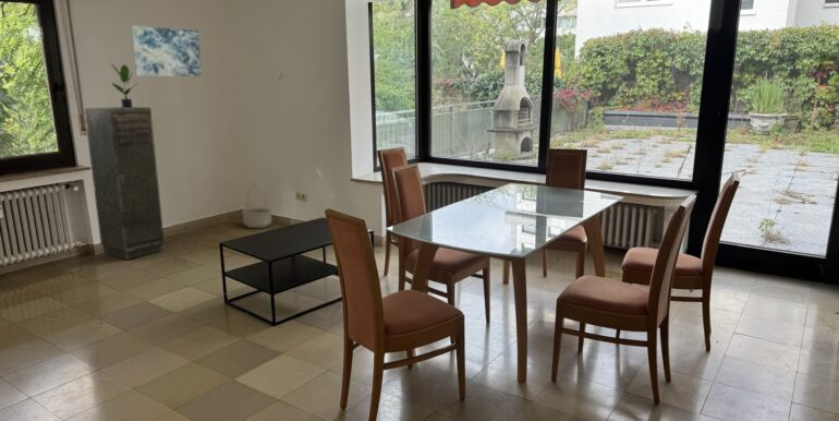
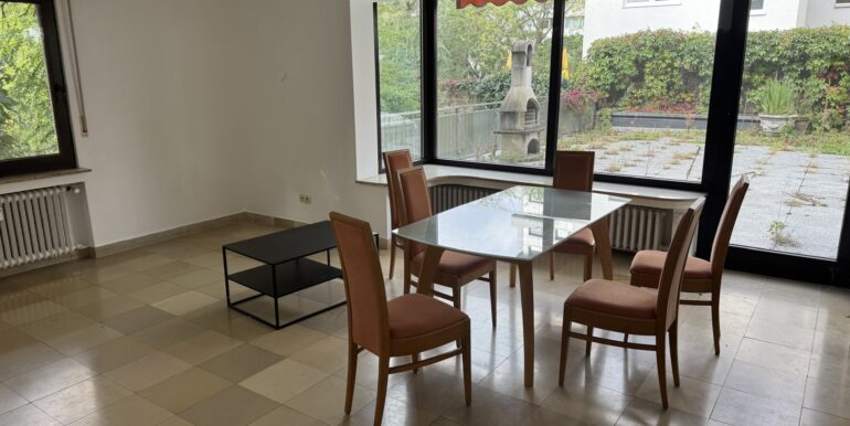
- basket [241,184,273,229]
- storage cabinet [84,106,166,261]
- wall art [131,25,203,77]
- potted plant [111,63,137,108]
